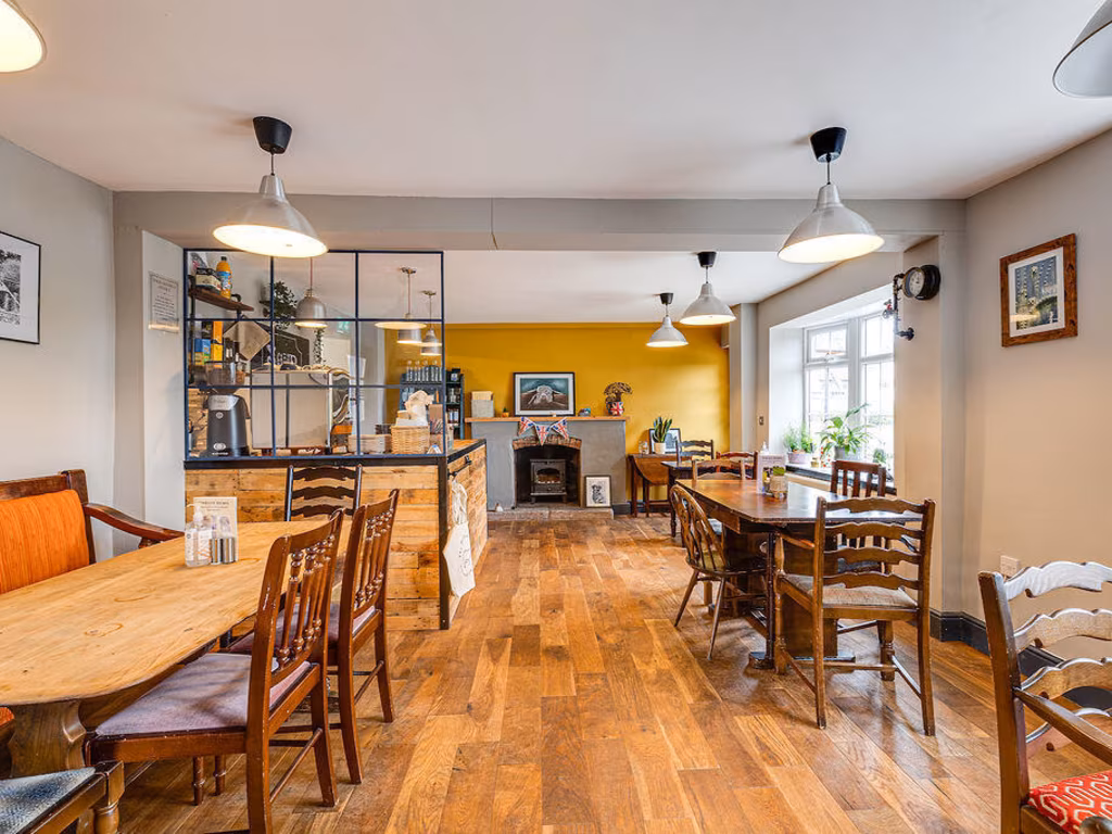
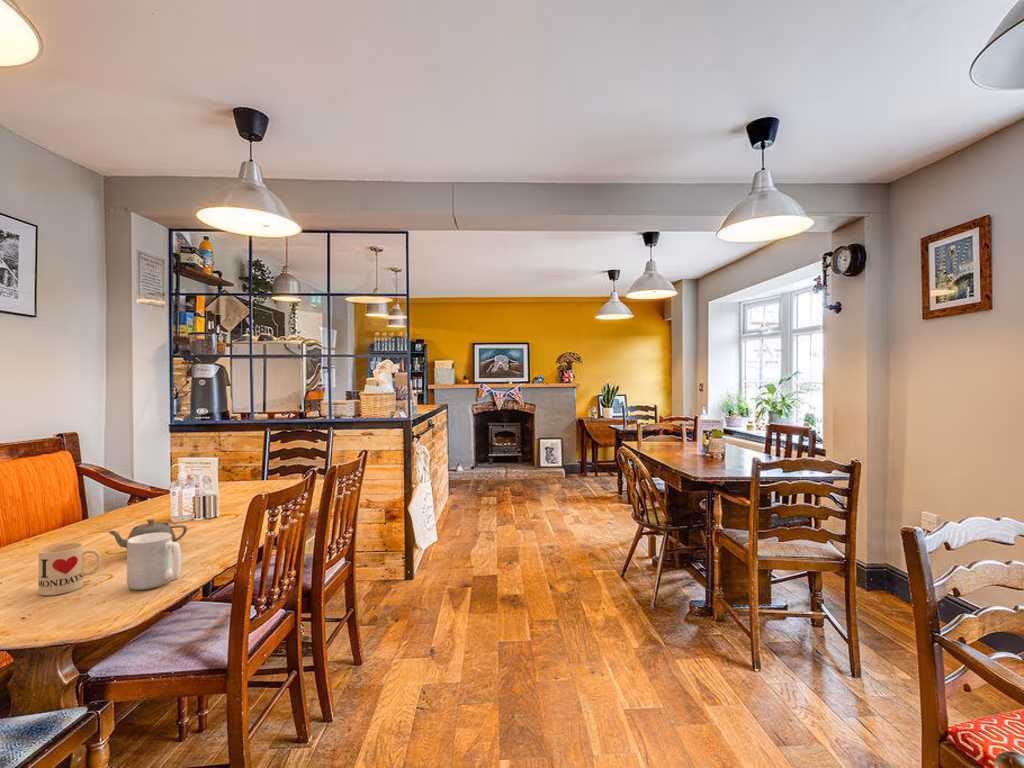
+ teapot [107,518,188,549]
+ mug [126,532,182,591]
+ mug [38,542,102,596]
